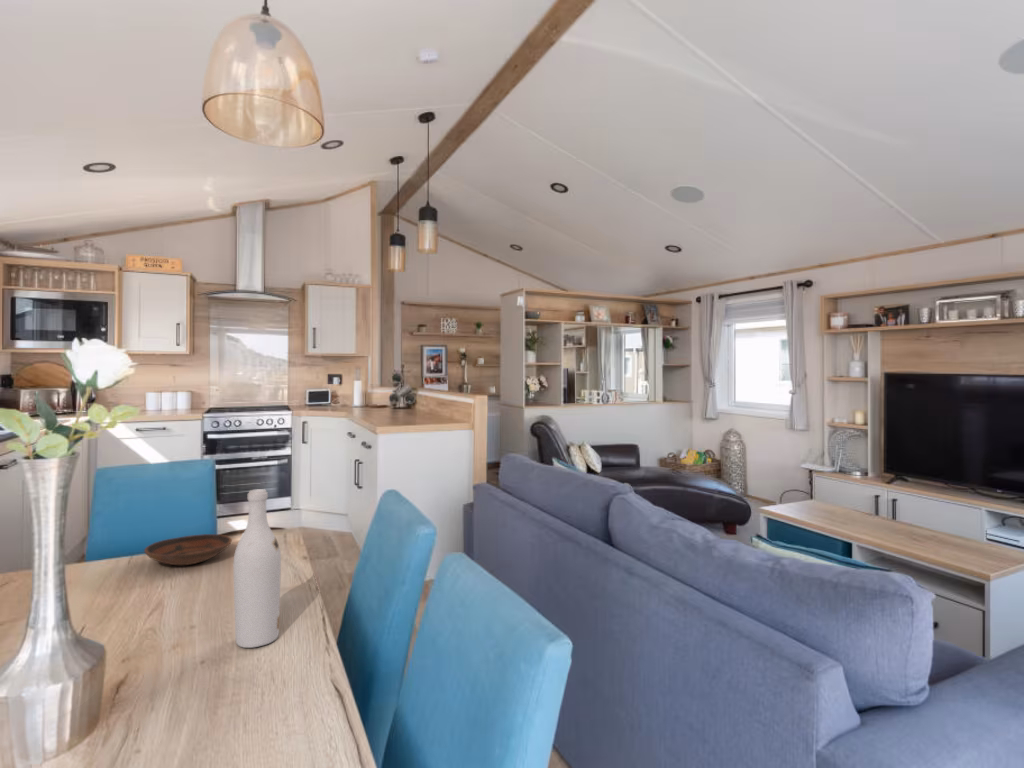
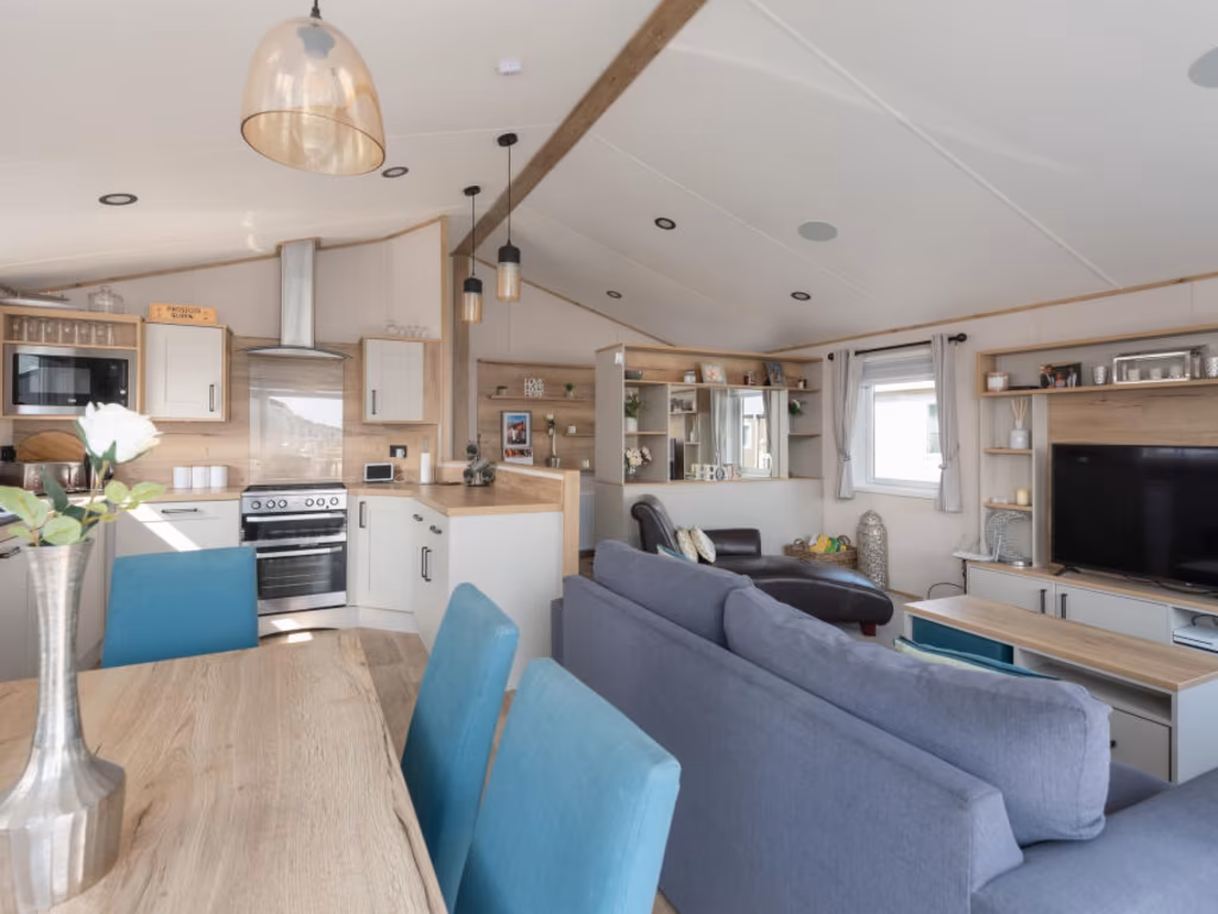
- bowl [143,533,233,566]
- wine bottle [232,488,282,649]
